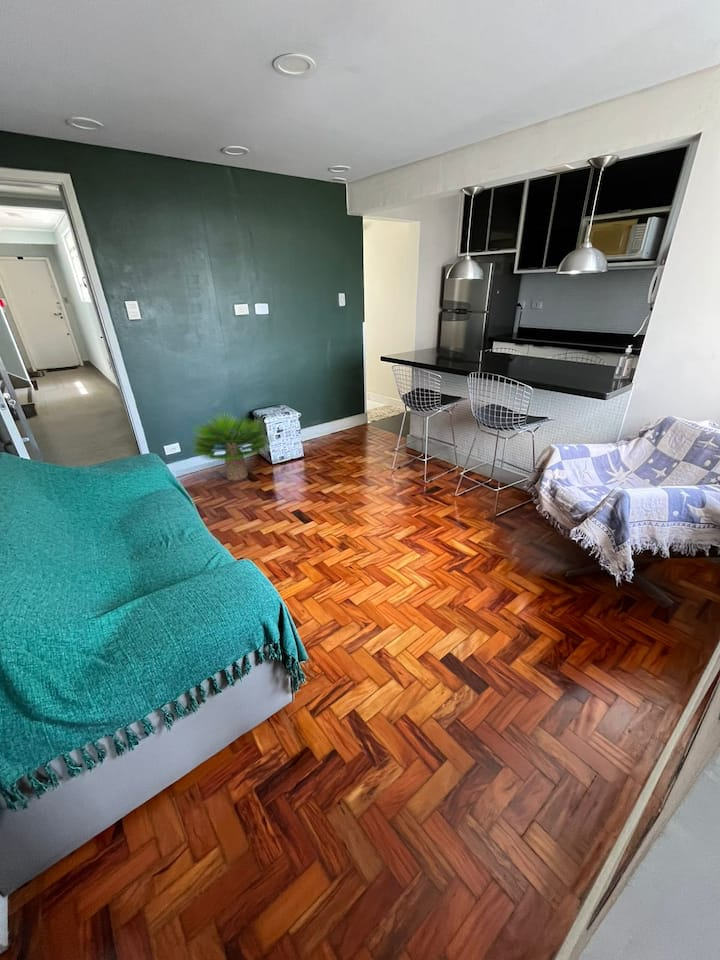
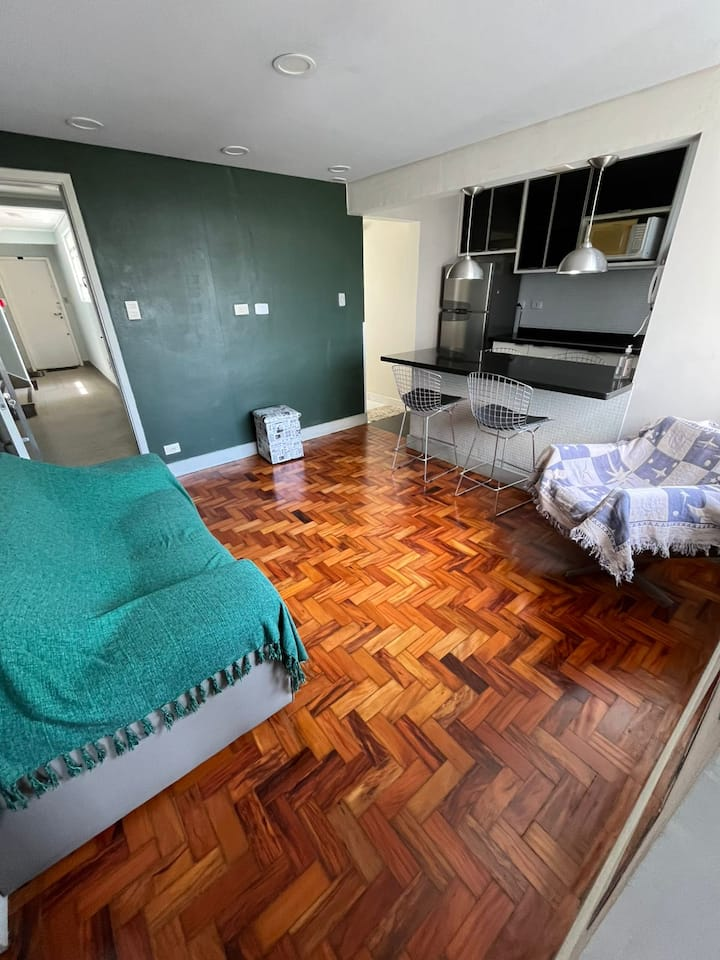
- potted plant [188,412,272,482]
